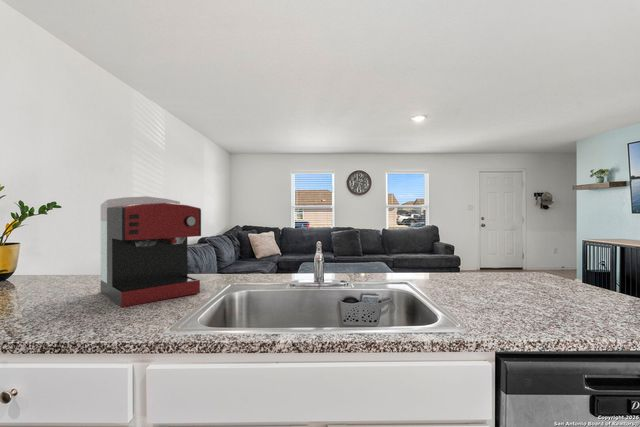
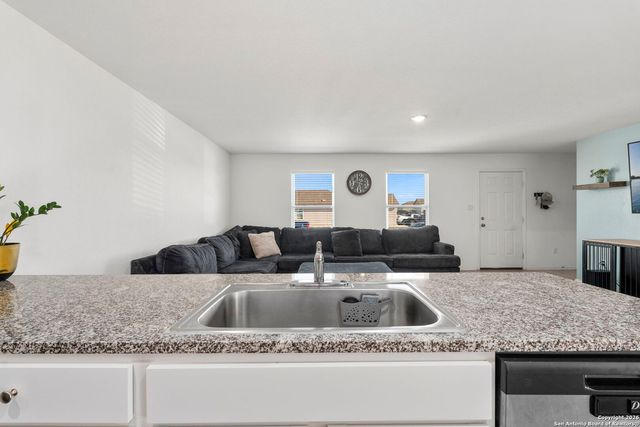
- coffee maker [100,195,202,308]
